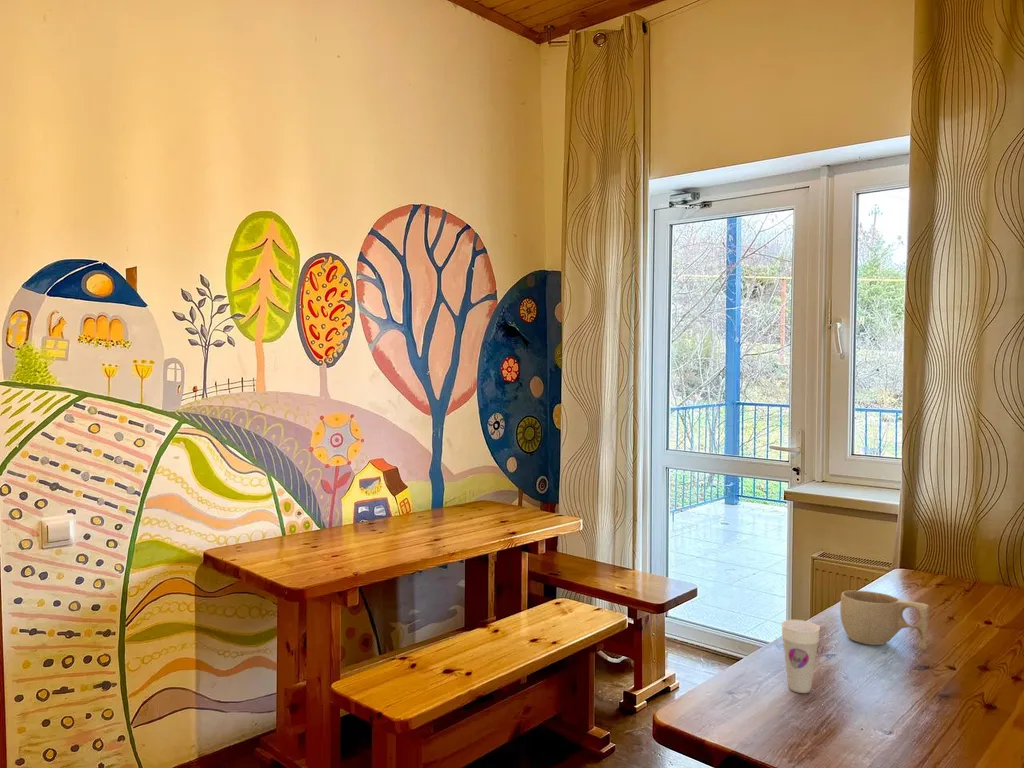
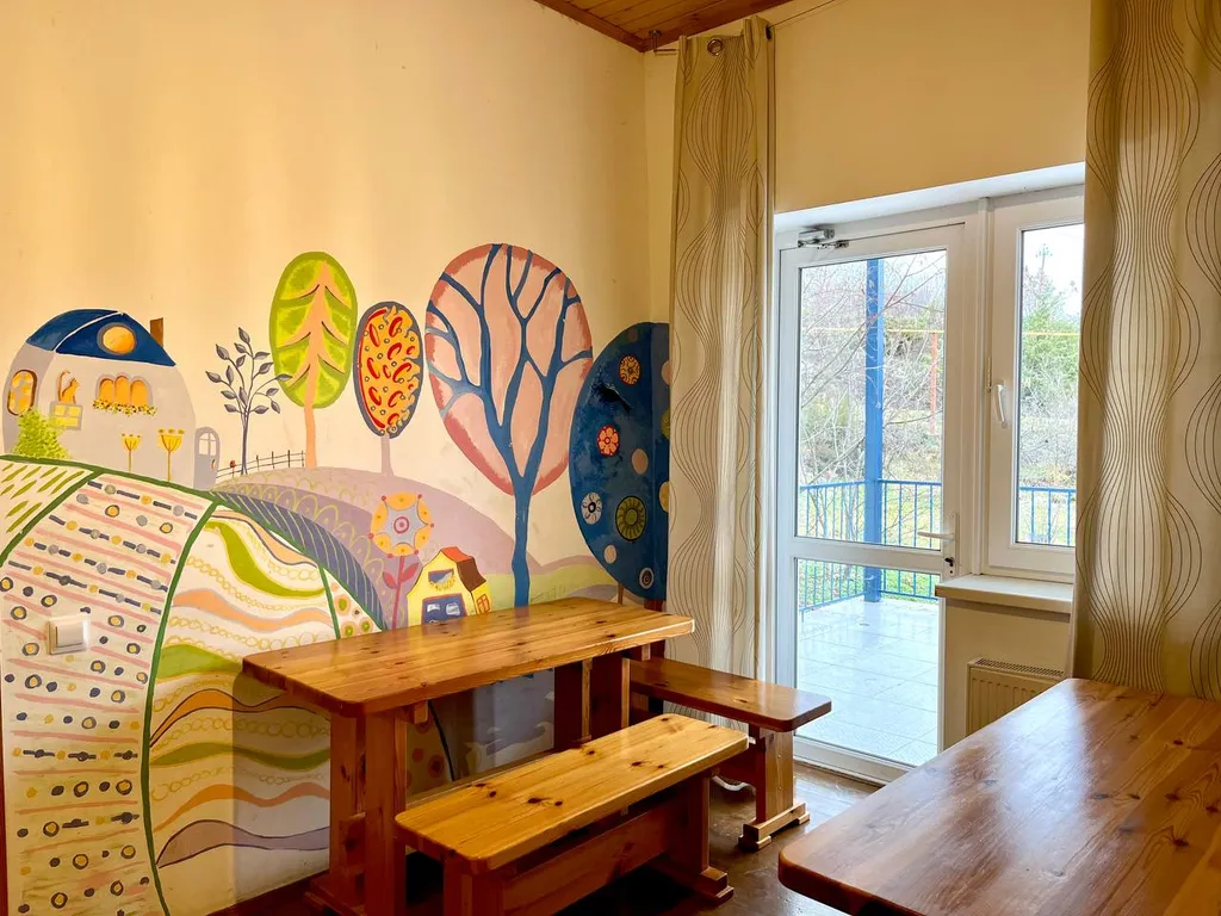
- cup [780,619,821,694]
- cup [839,590,930,650]
